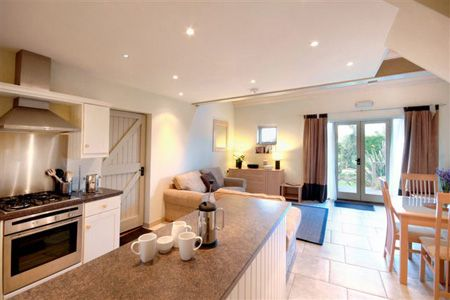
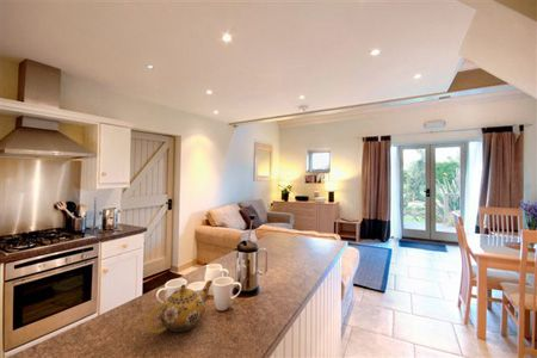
+ teapot [146,279,214,334]
